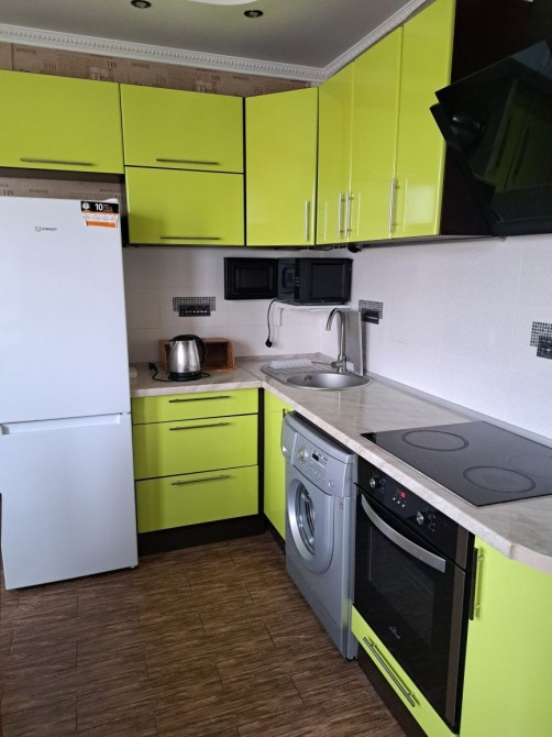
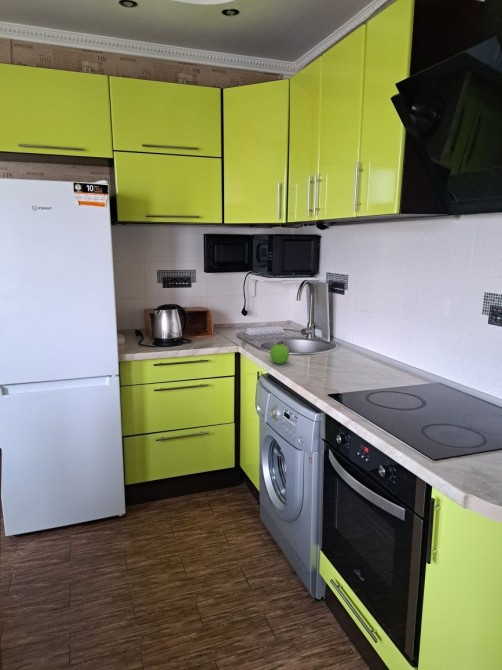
+ fruit [269,341,290,365]
